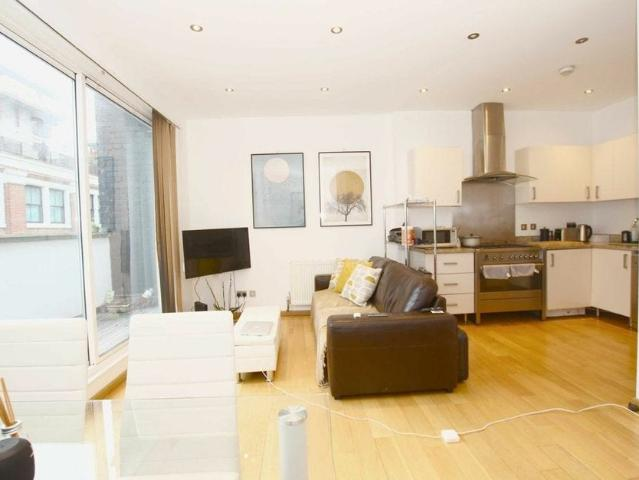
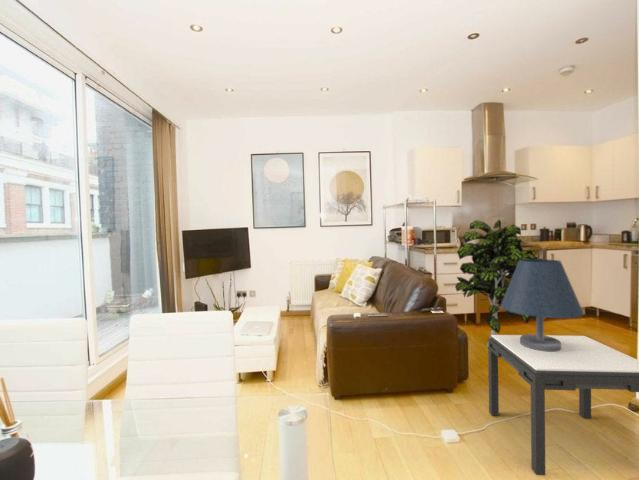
+ indoor plant [454,219,539,349]
+ side table [487,334,639,476]
+ table lamp [501,258,585,352]
